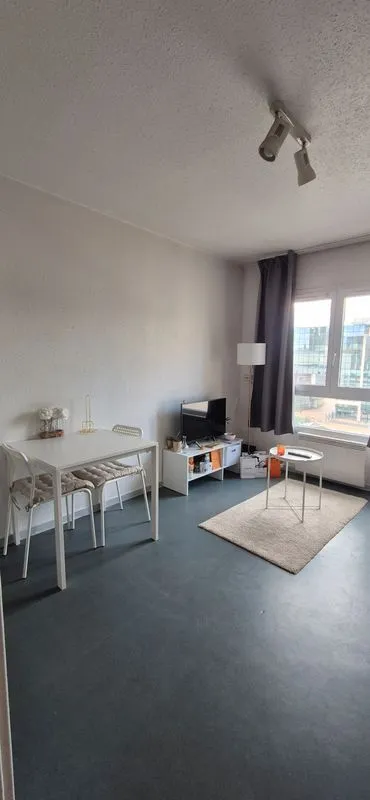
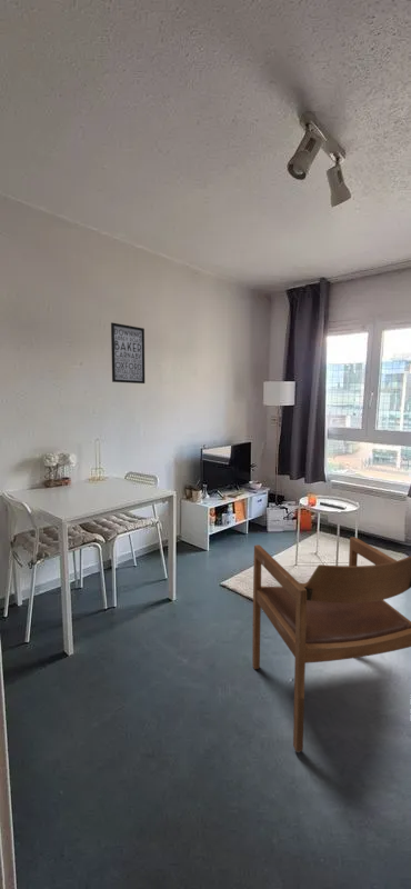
+ armchair [251,536,411,753]
+ wall art [110,321,146,384]
